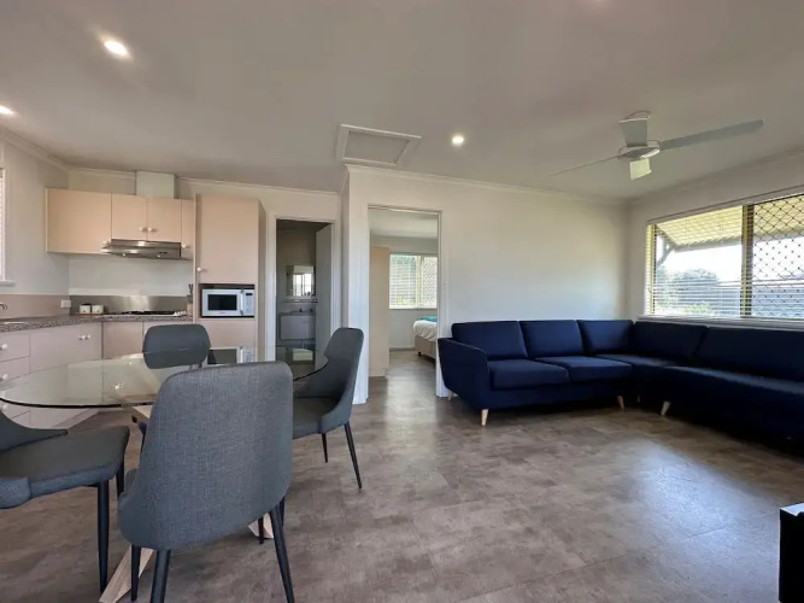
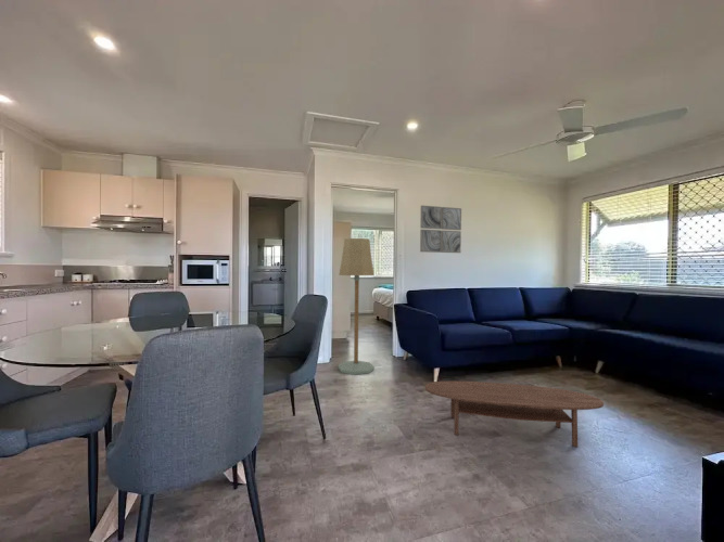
+ coffee table [424,380,605,448]
+ floor lamp [336,237,376,376]
+ wall art [419,205,462,254]
